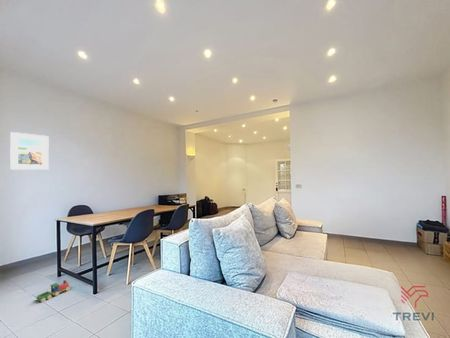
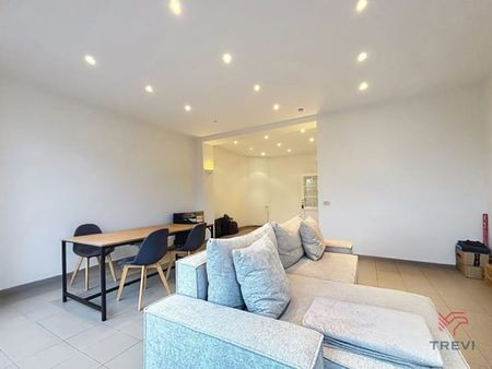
- toy train [36,279,71,303]
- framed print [9,131,50,171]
